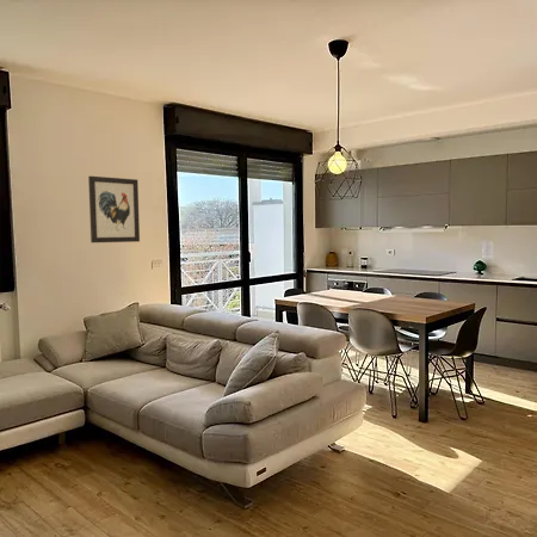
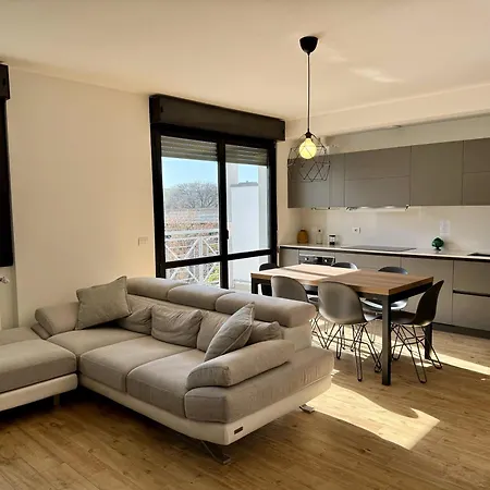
- wall art [87,175,141,243]
